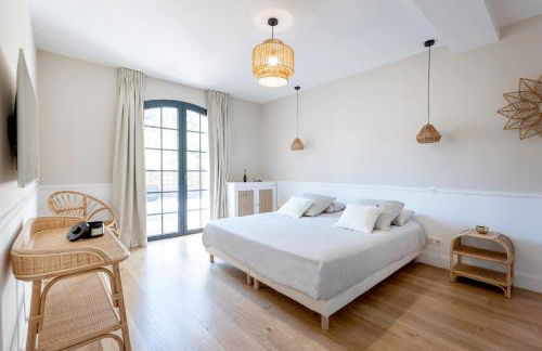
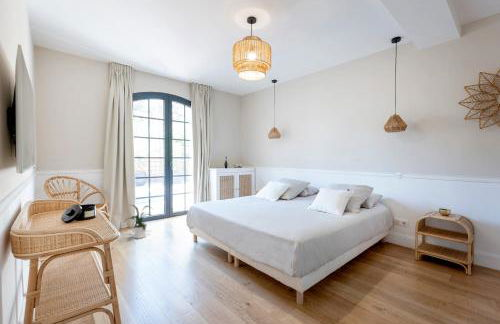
+ house plant [121,204,154,240]
